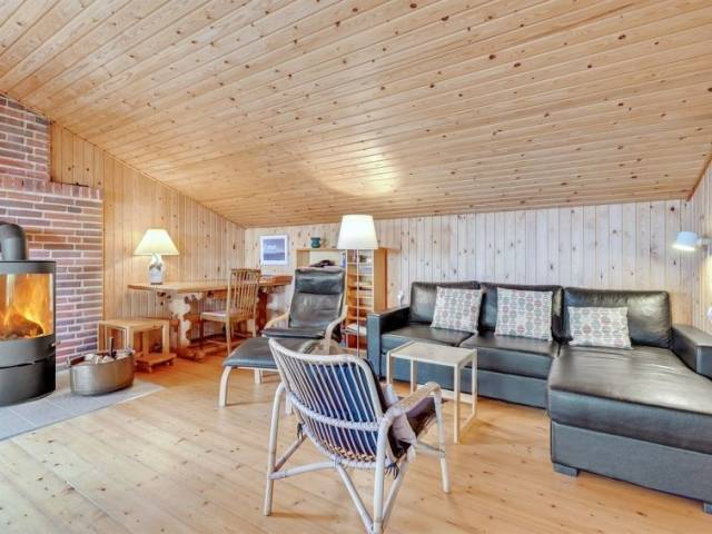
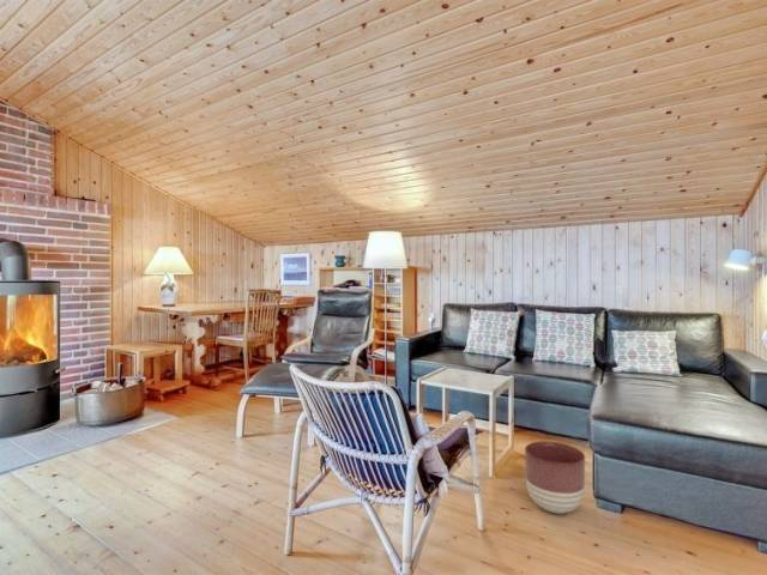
+ planter [524,440,586,515]
